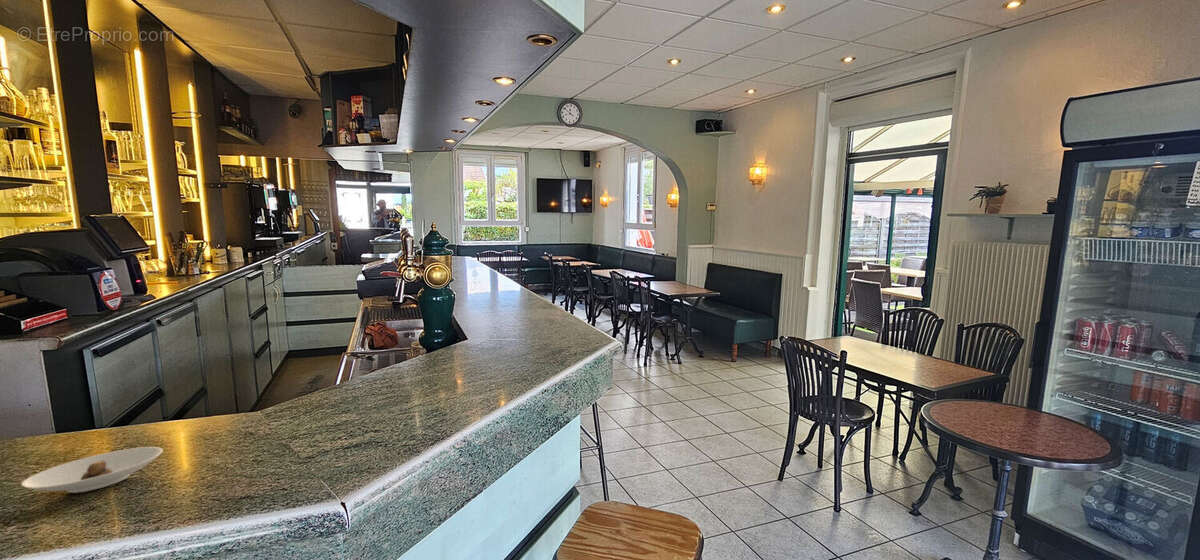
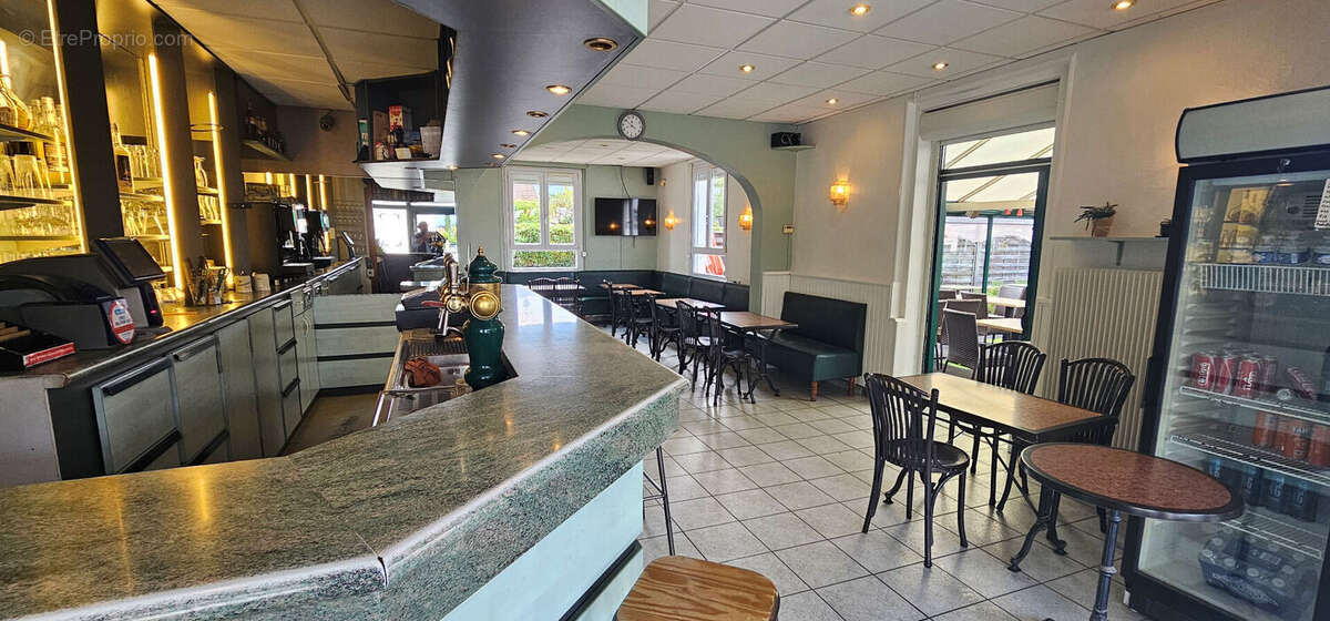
- saucer [20,446,164,494]
